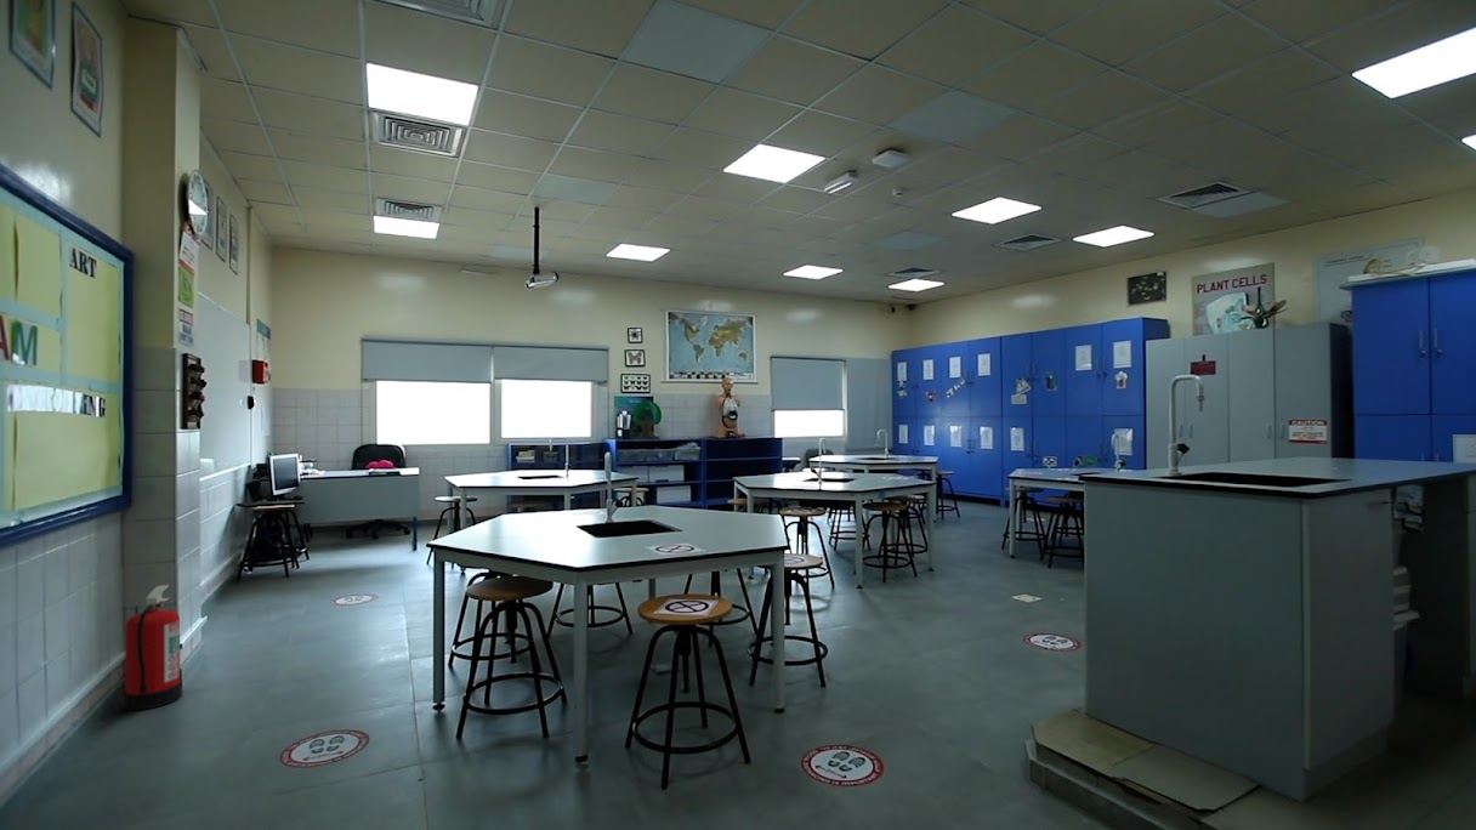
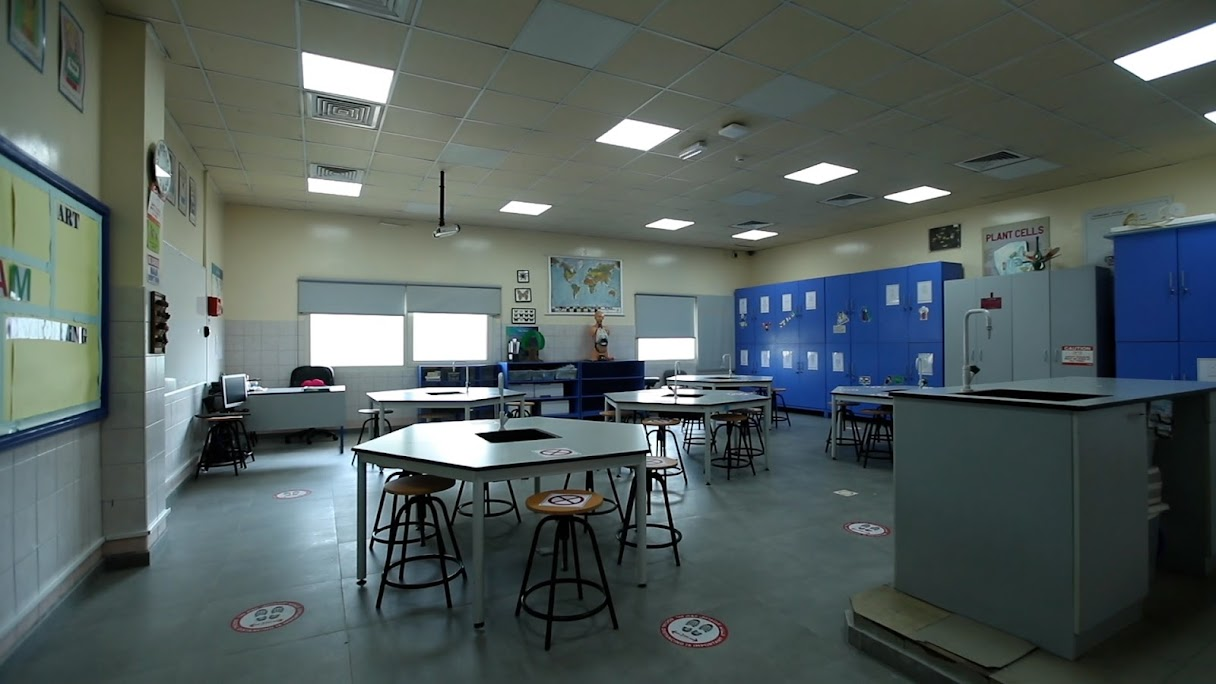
- fire extinguisher [123,584,183,712]
